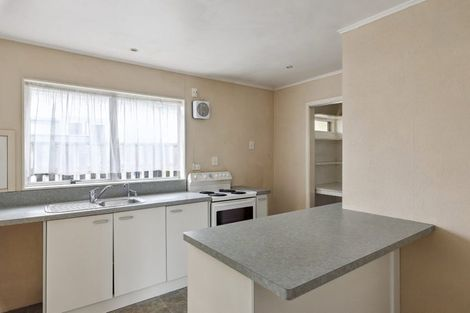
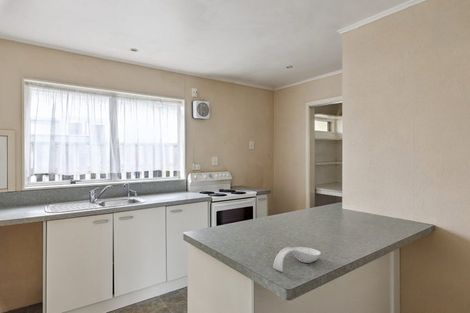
+ spoon rest [272,246,322,272]
